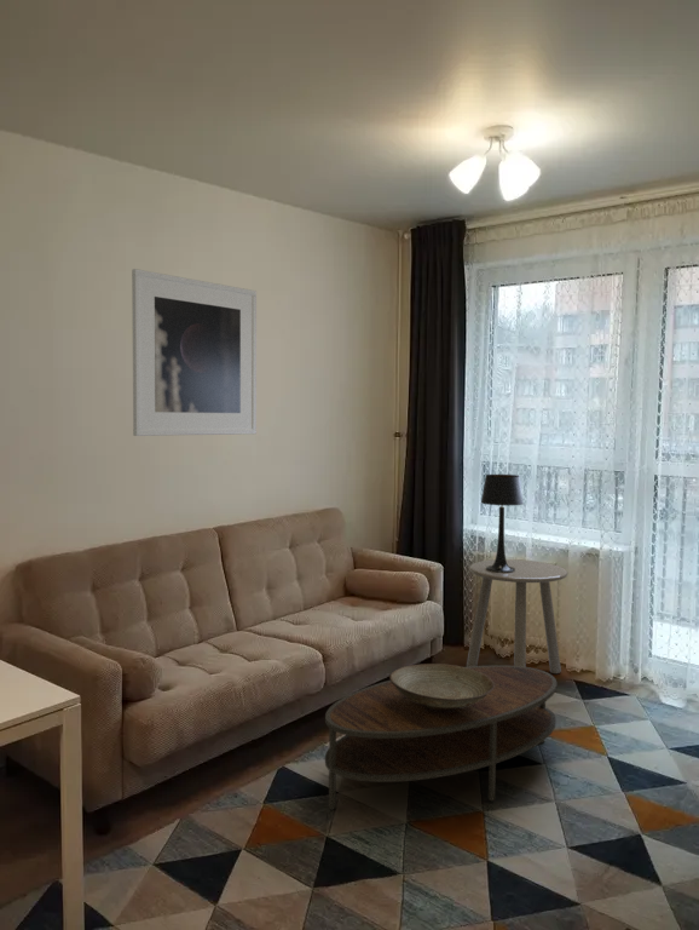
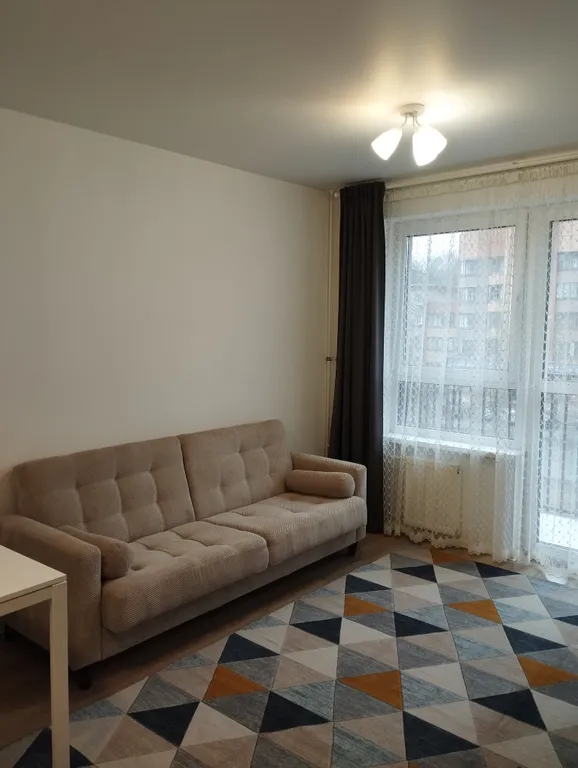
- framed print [131,268,258,437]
- decorative bowl [388,662,495,711]
- table lamp [480,473,525,573]
- coffee table [324,665,558,811]
- side table [466,558,568,674]
